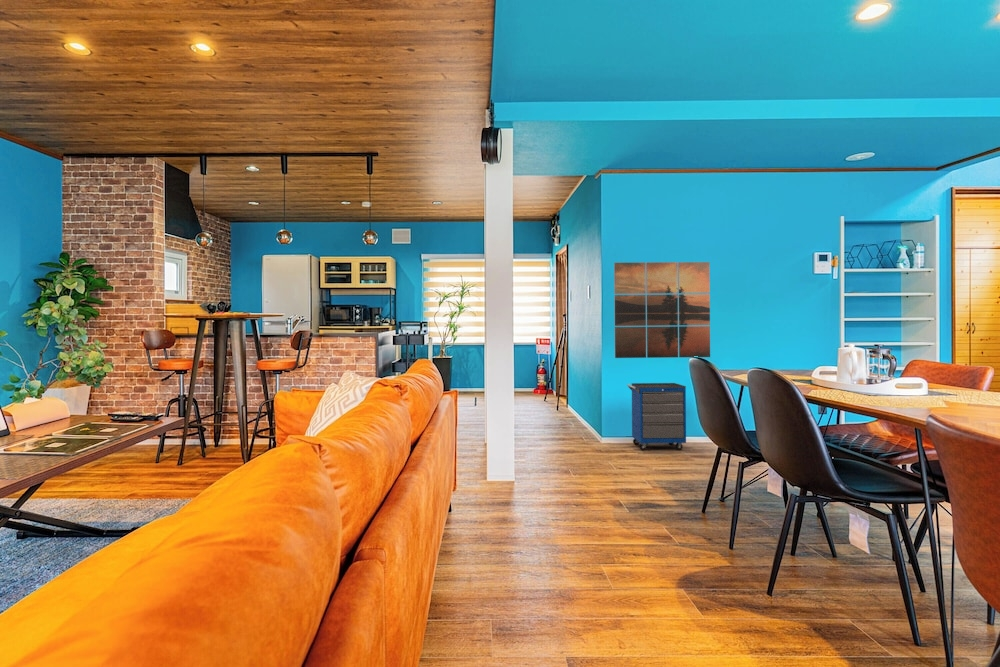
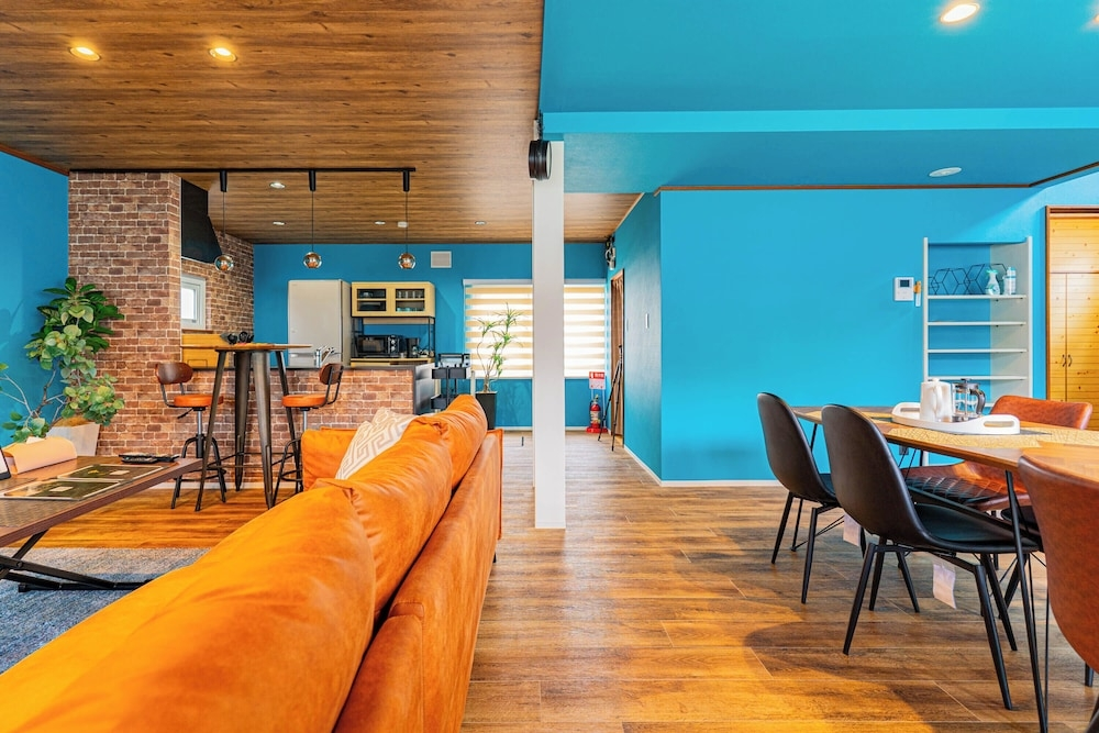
- cabinet [626,382,687,451]
- wall art [613,261,711,359]
